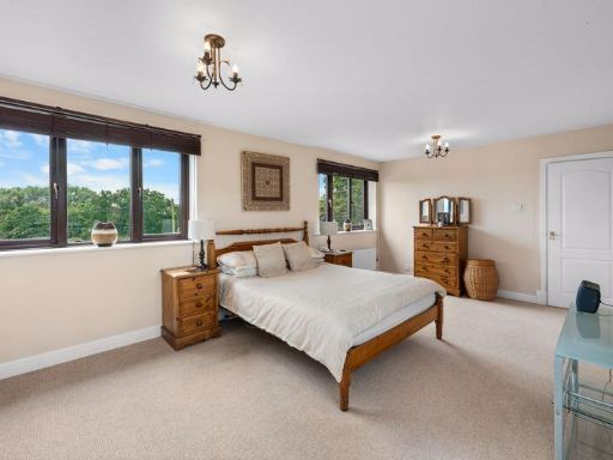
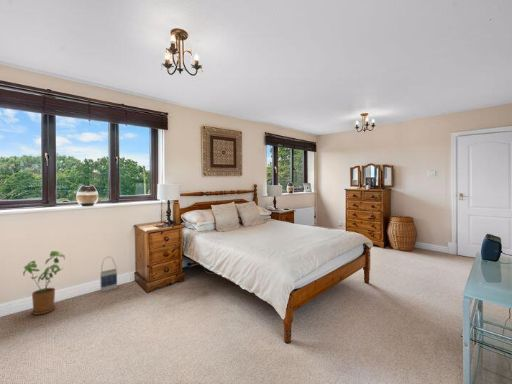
+ bag [100,256,118,293]
+ house plant [22,250,66,316]
